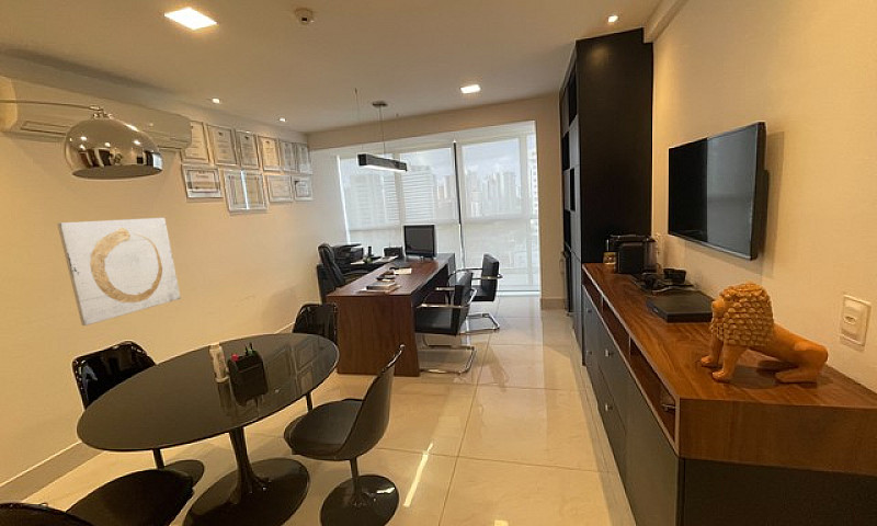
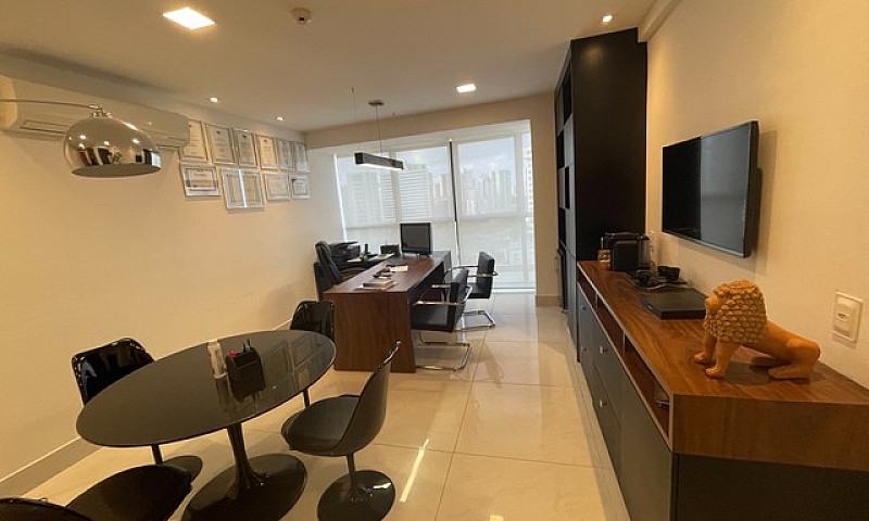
- wall art [56,217,181,327]
